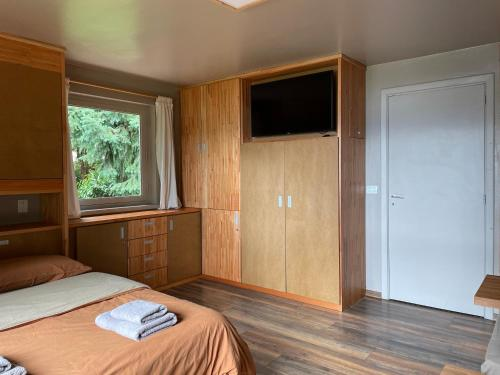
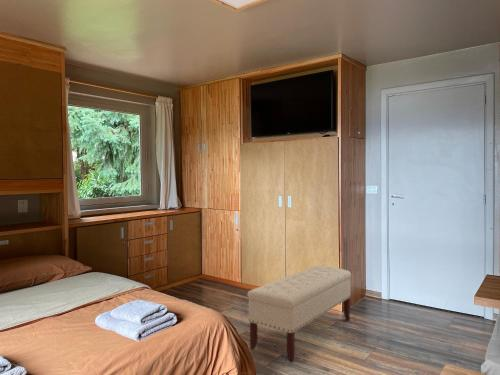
+ bench [246,265,352,364]
